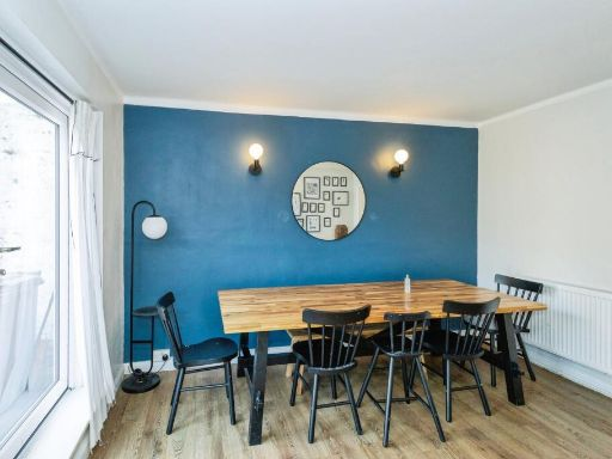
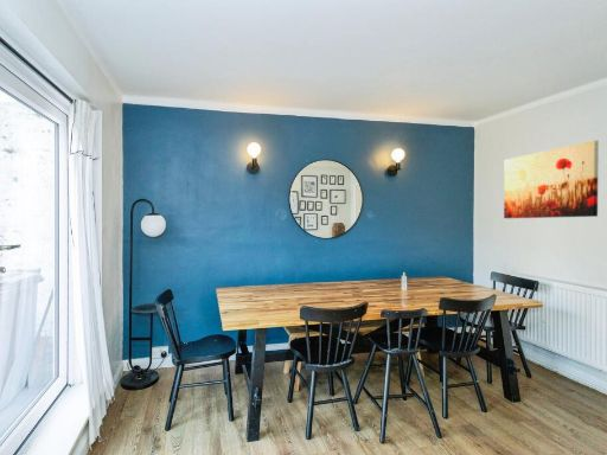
+ wall art [503,140,600,219]
